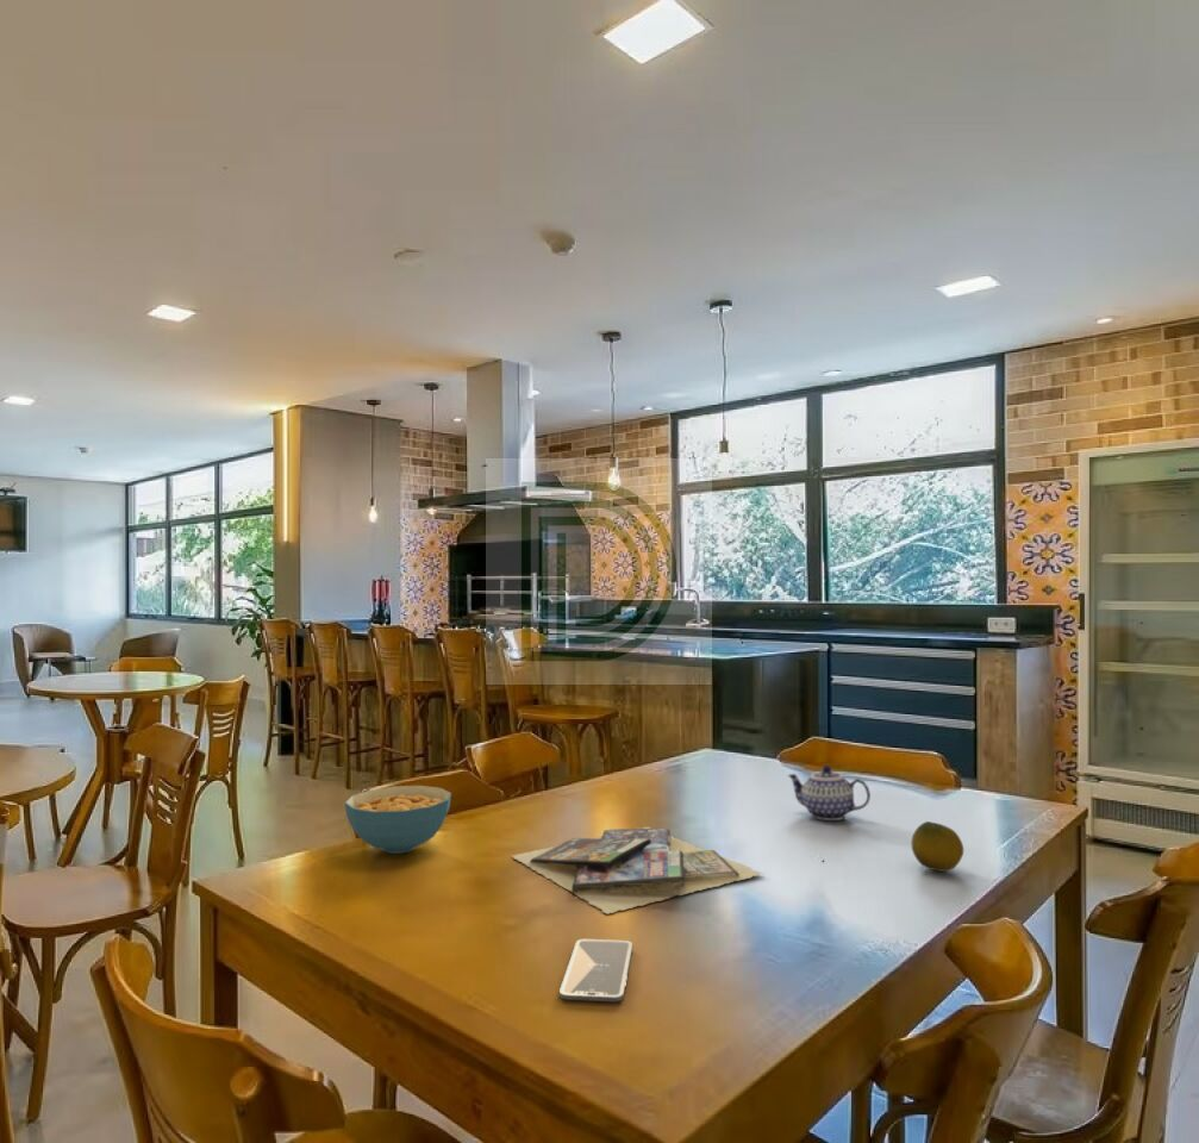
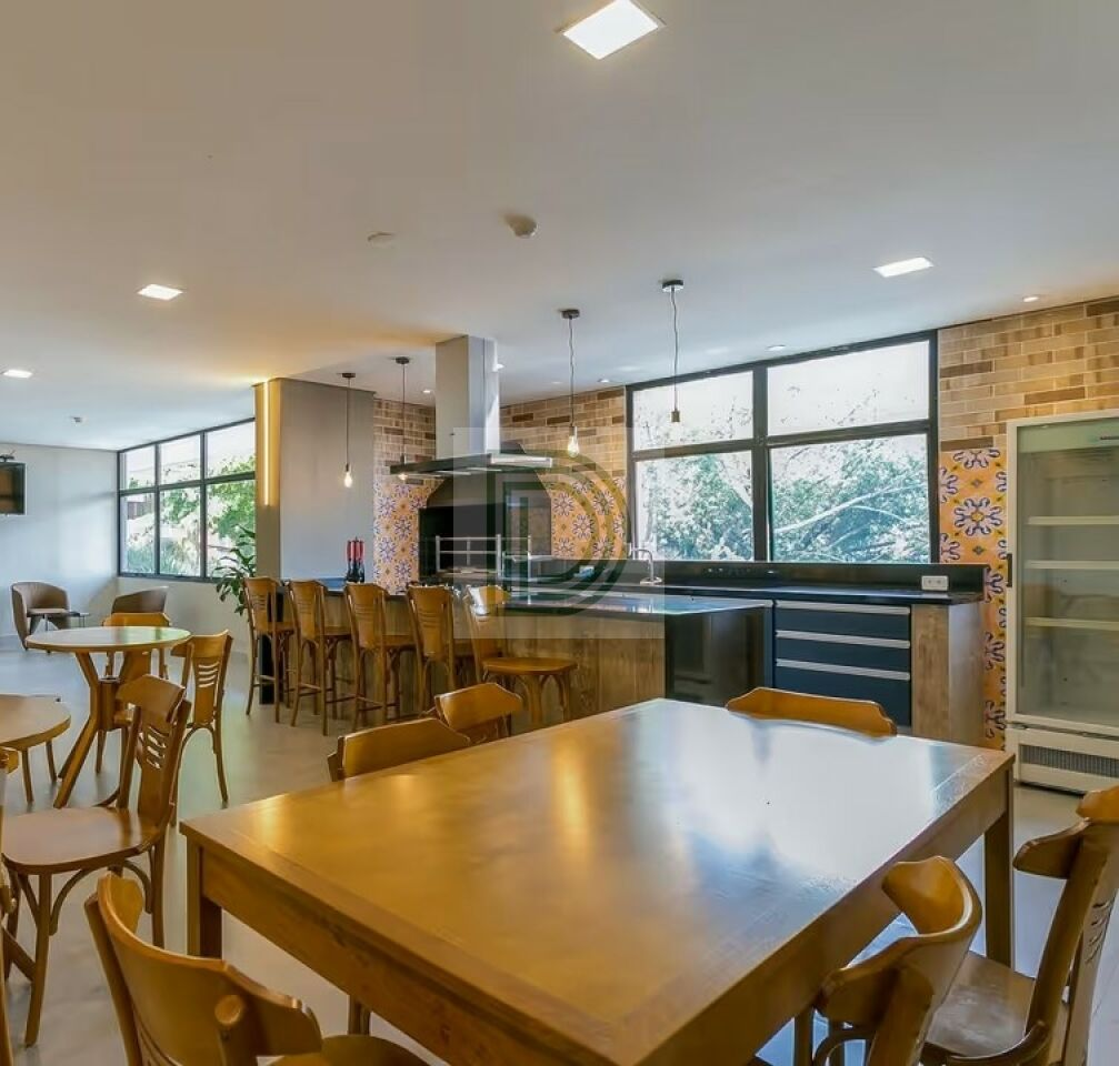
- teapot [787,764,872,822]
- video game cases [512,826,766,916]
- fruit [911,820,964,873]
- cereal bowl [344,785,452,855]
- smartphone [558,938,633,1003]
